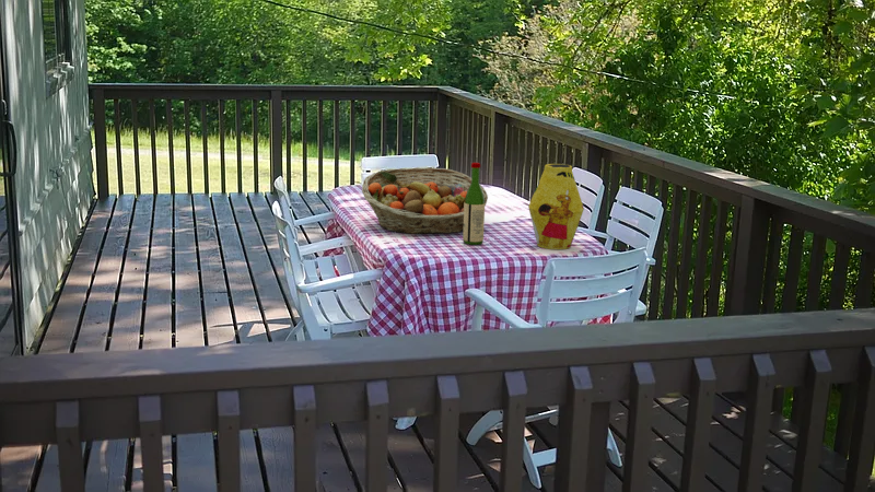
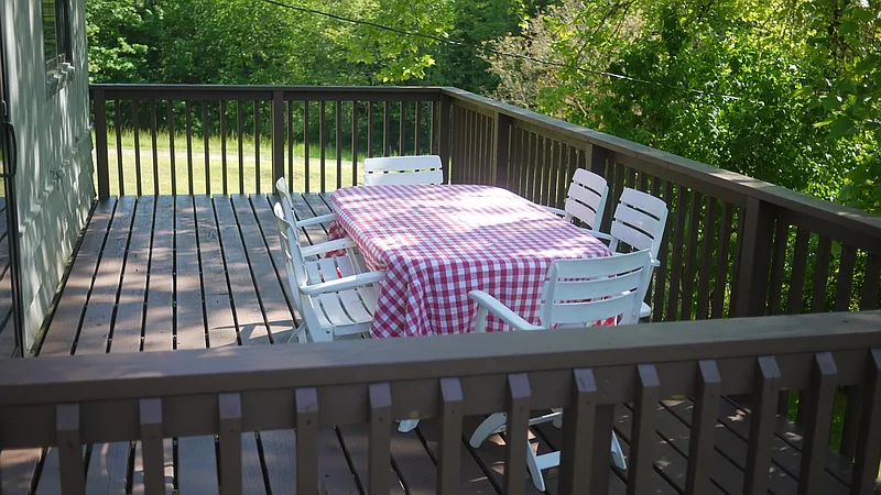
- wine bottle [462,162,486,246]
- fruit basket [361,166,489,236]
- vase [527,163,585,250]
